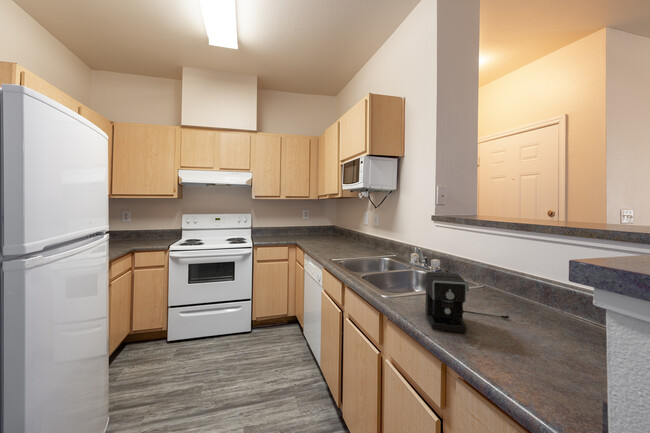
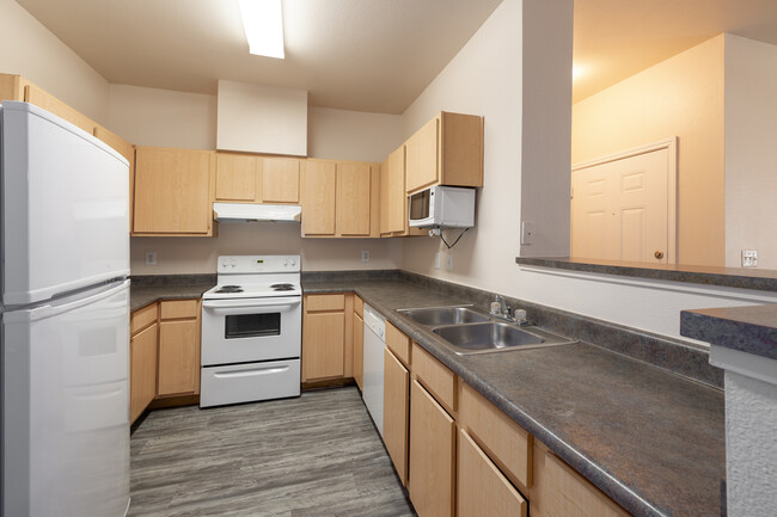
- coffee maker [425,271,510,334]
